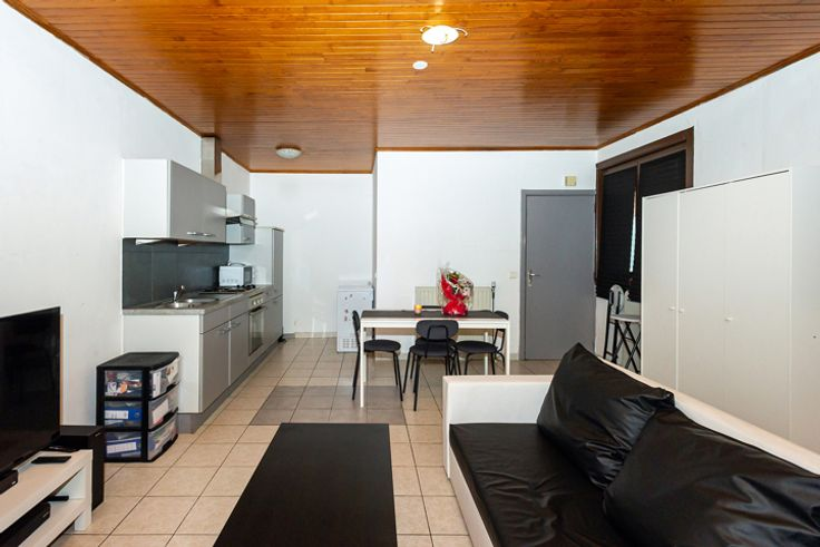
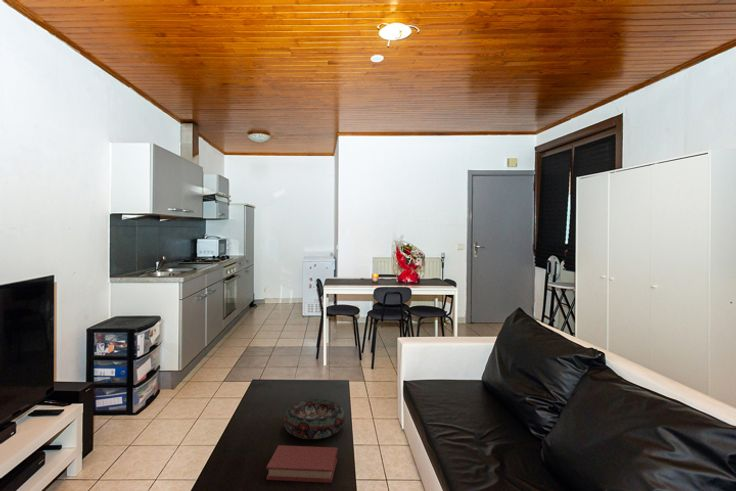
+ book [265,444,338,484]
+ decorative bowl [283,398,346,440]
